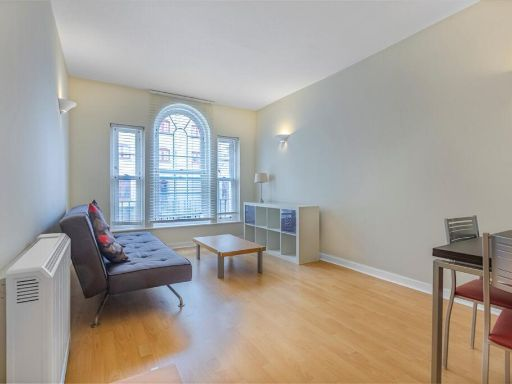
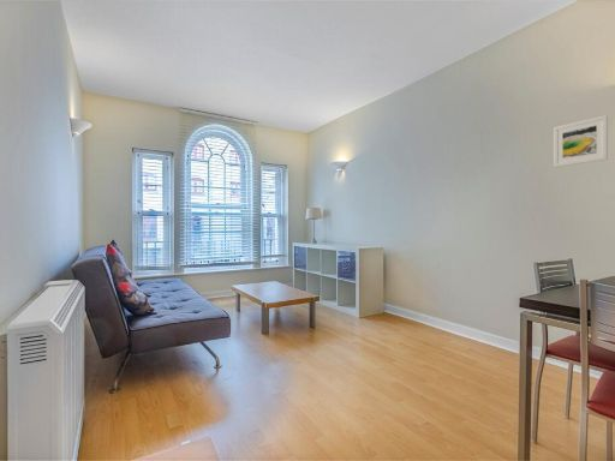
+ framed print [553,114,609,168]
